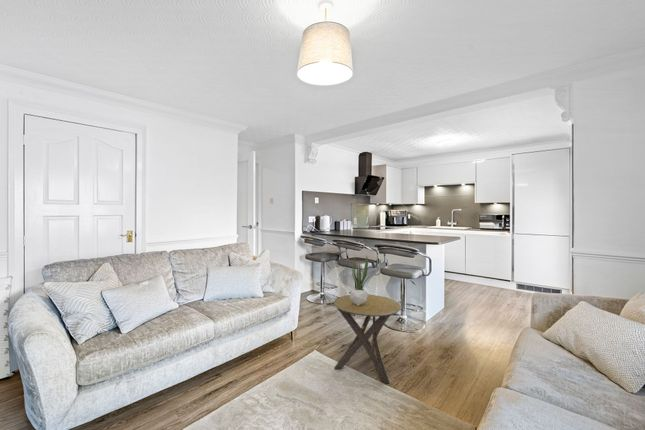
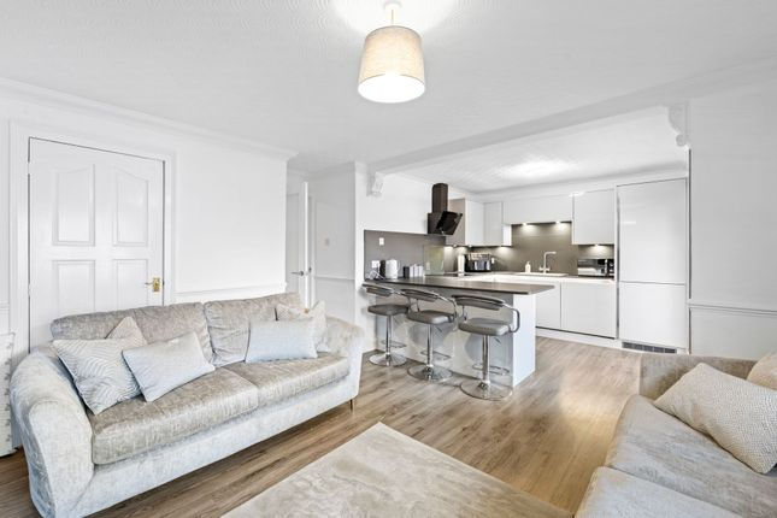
- side table [333,294,402,385]
- potted plant [349,254,372,306]
